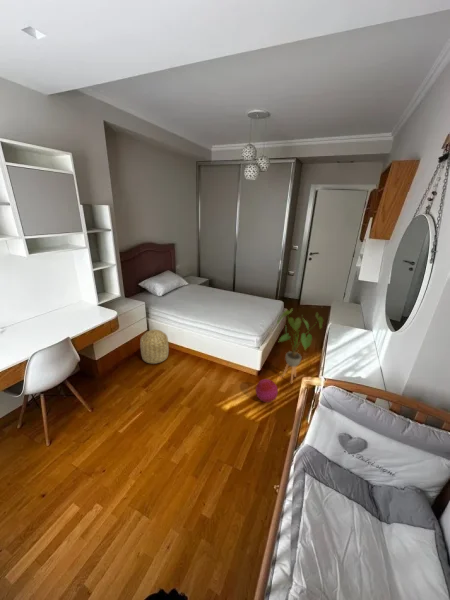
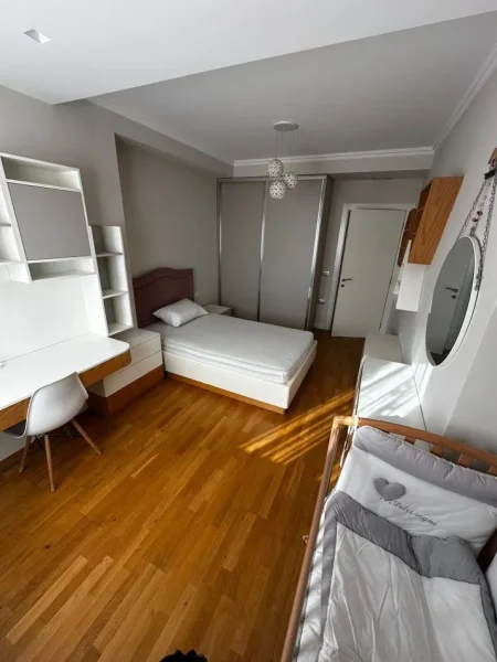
- house plant [276,308,324,384]
- ball [255,378,279,403]
- basket [139,329,170,365]
